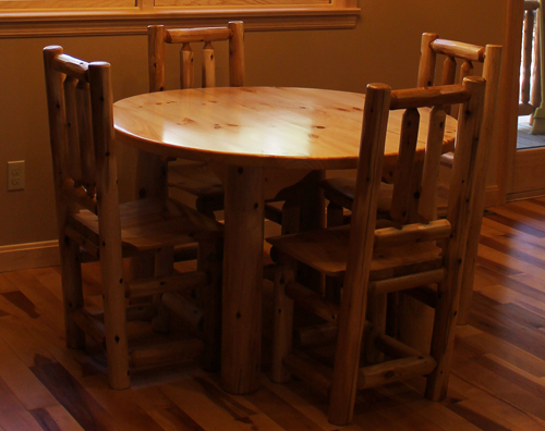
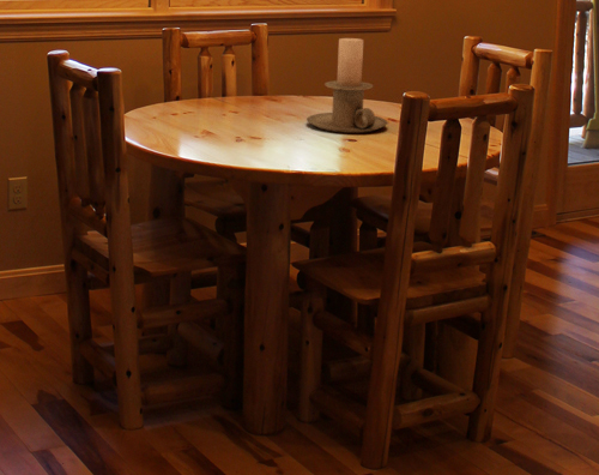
+ candle holder [305,37,389,134]
